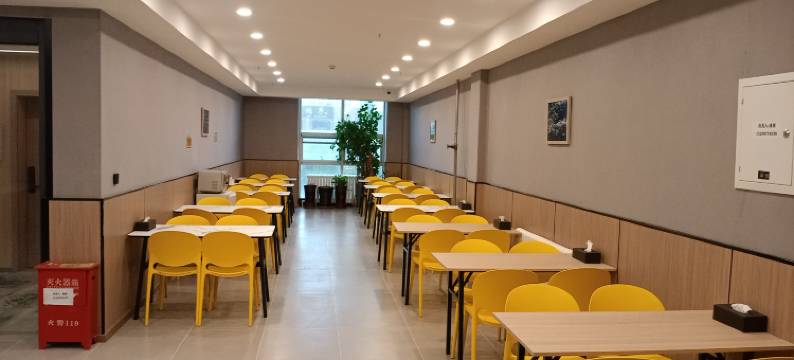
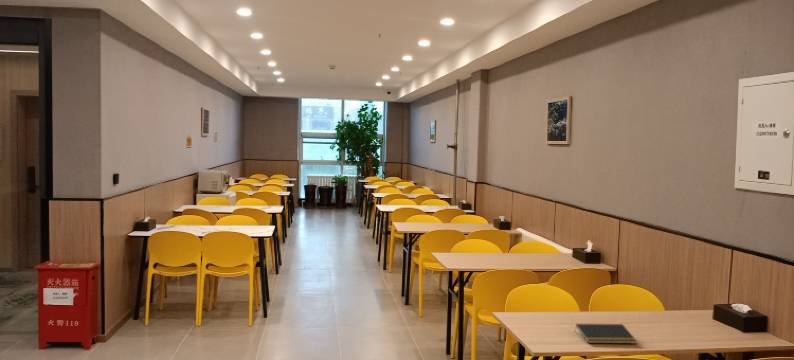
+ notepad [574,323,638,345]
